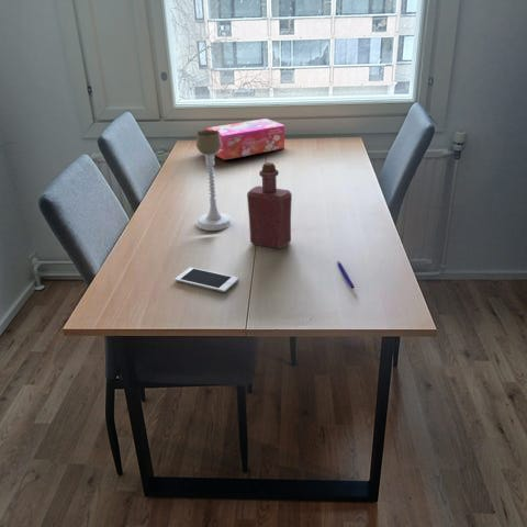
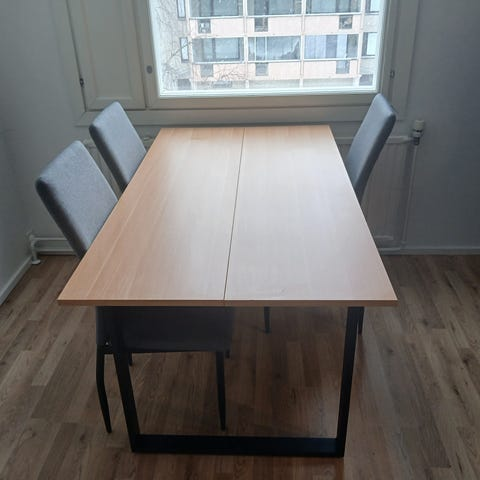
- cell phone [175,267,239,293]
- bottle [246,161,293,250]
- tissue box [205,117,285,161]
- pen [336,260,356,290]
- candle holder [194,128,234,232]
